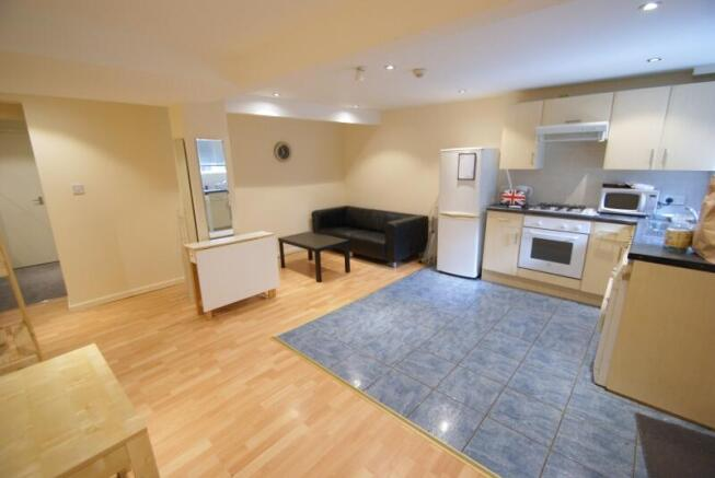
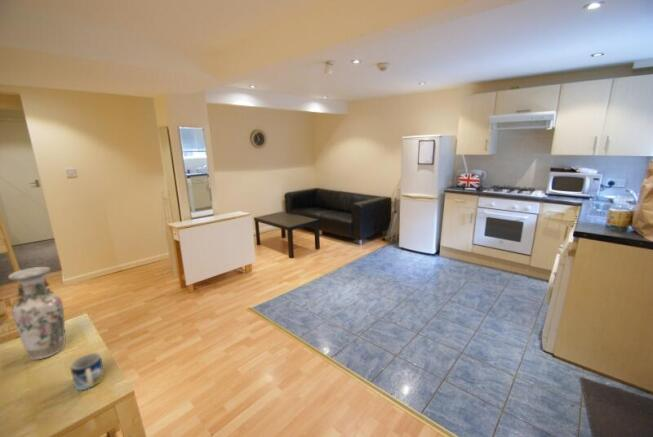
+ vase [7,266,67,360]
+ mug [69,352,105,391]
